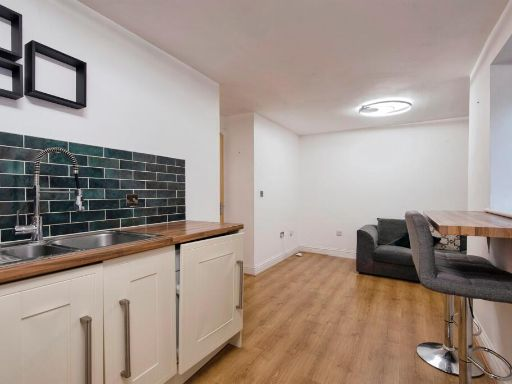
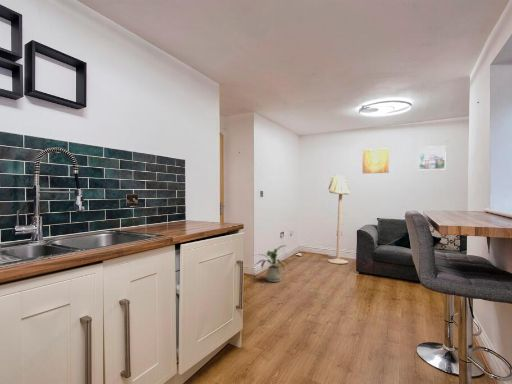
+ floor lamp [327,173,351,265]
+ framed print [417,145,447,171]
+ house plant [253,245,290,283]
+ wall art [362,147,390,174]
